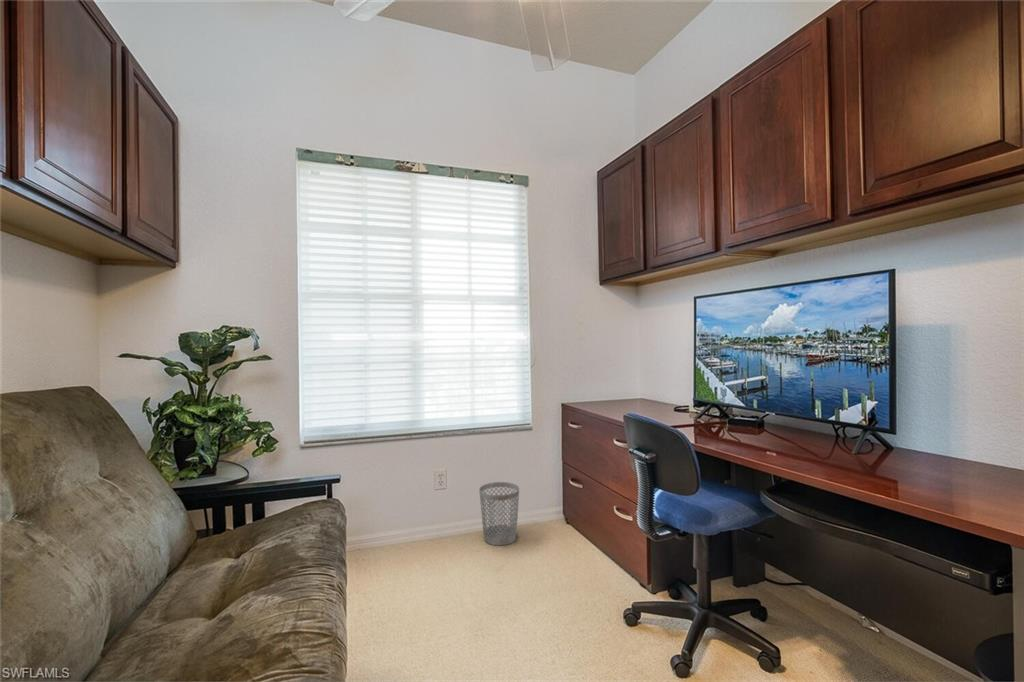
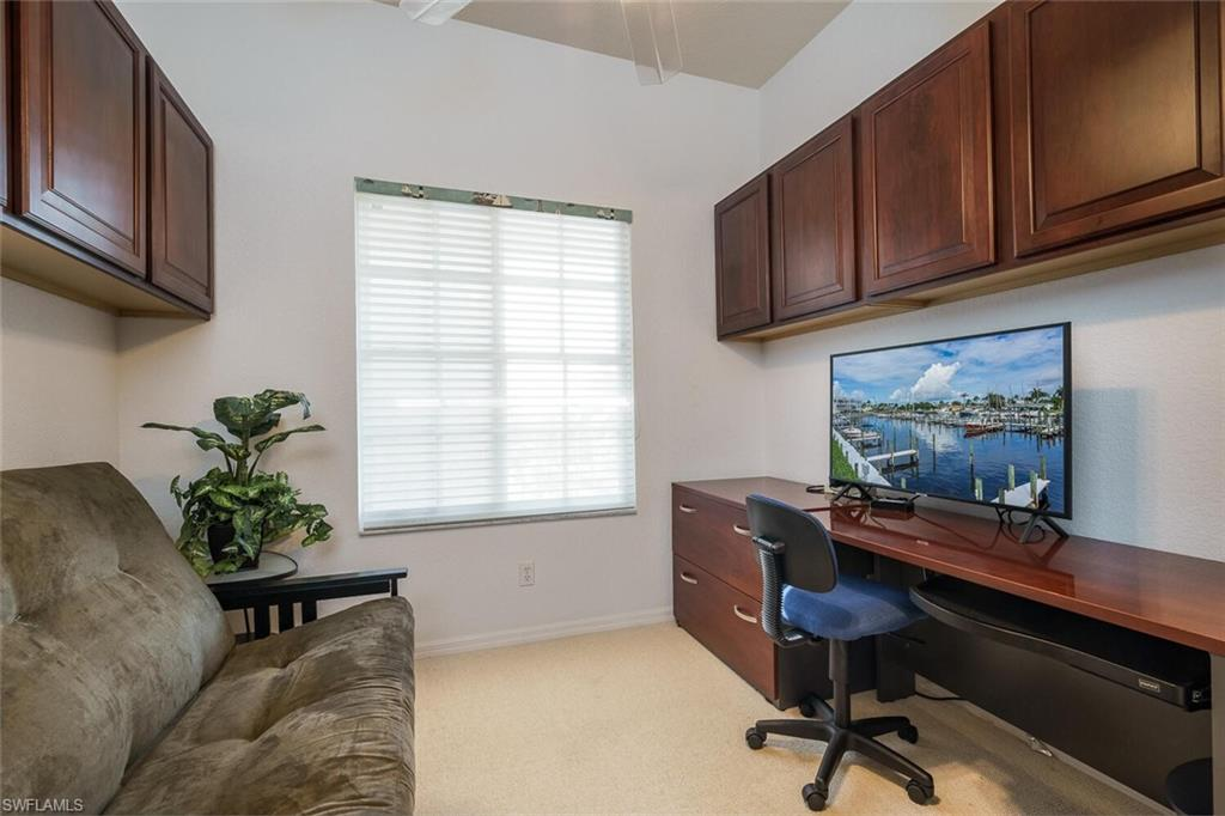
- wastebasket [478,481,520,546]
